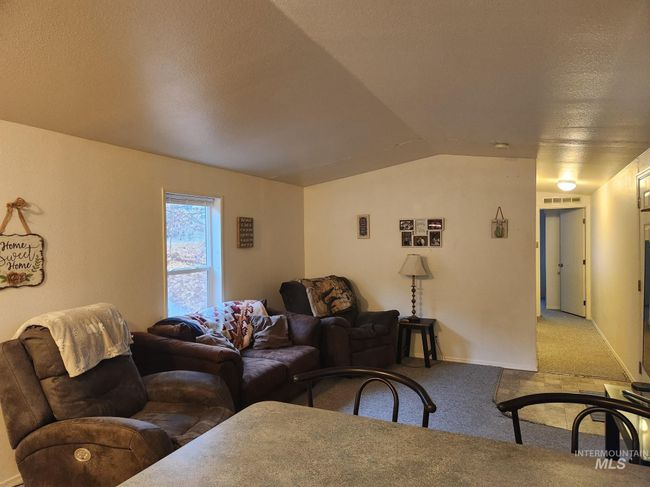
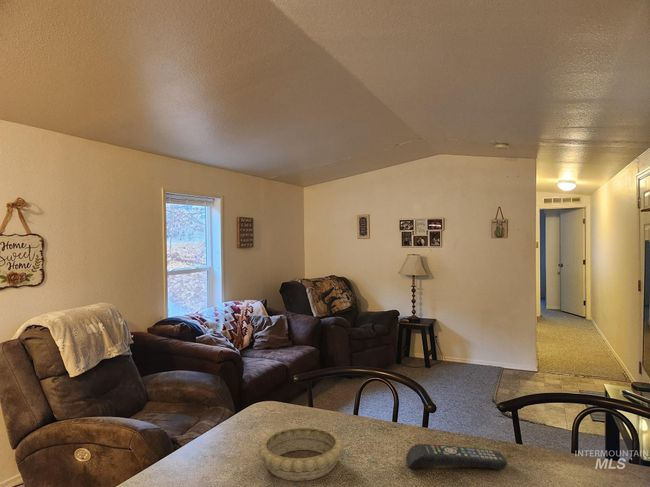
+ remote control [405,443,508,470]
+ decorative bowl [257,425,344,482]
